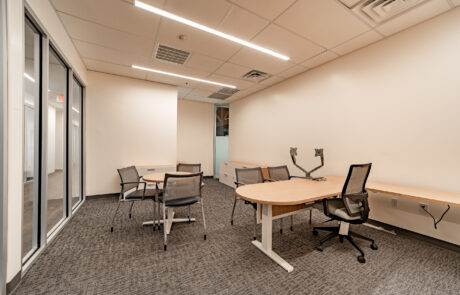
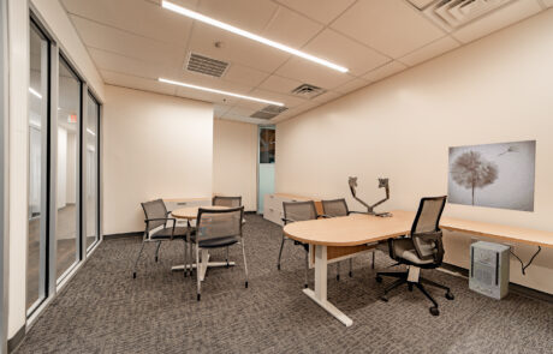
+ wall art [446,139,537,214]
+ air purifier [468,240,511,300]
